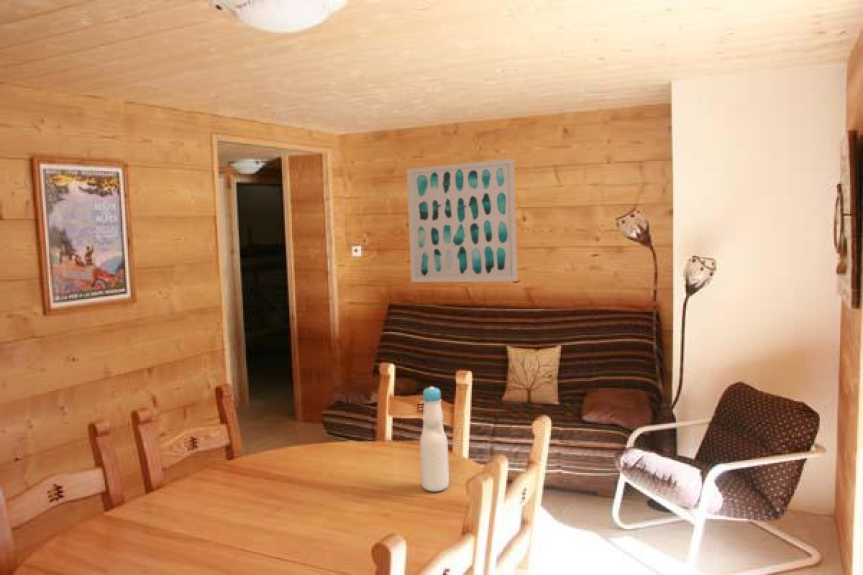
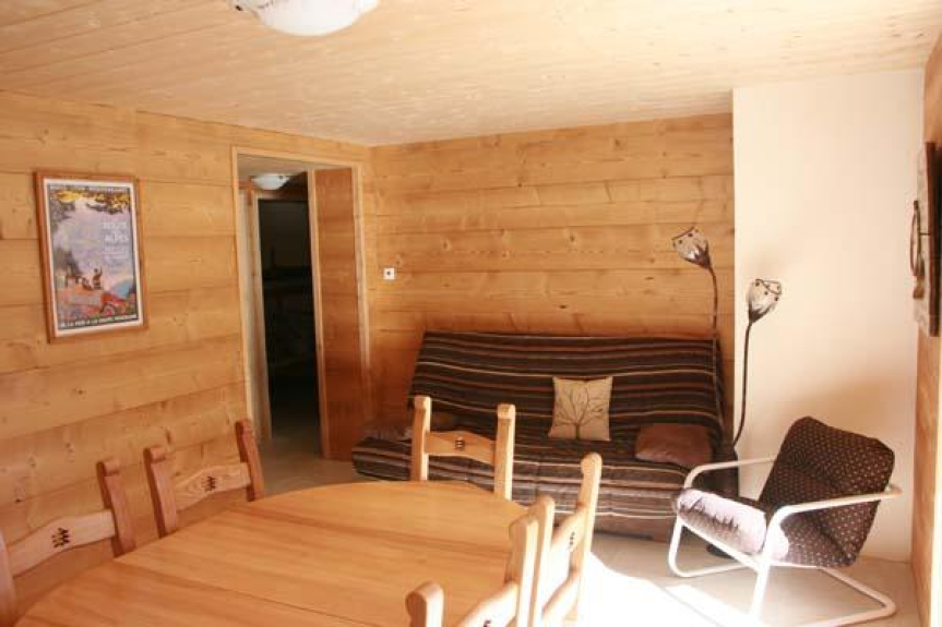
- bottle [419,386,450,492]
- wall art [406,158,519,283]
